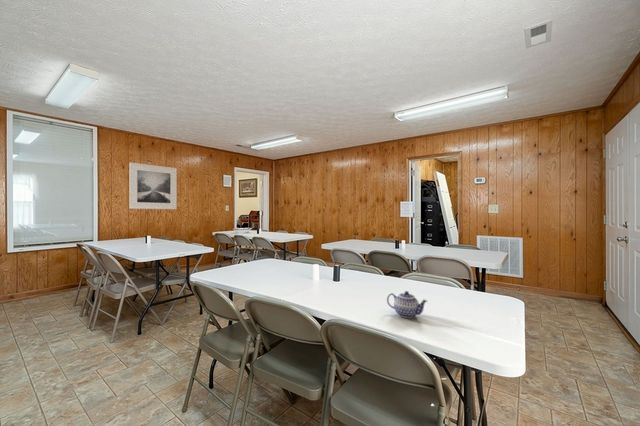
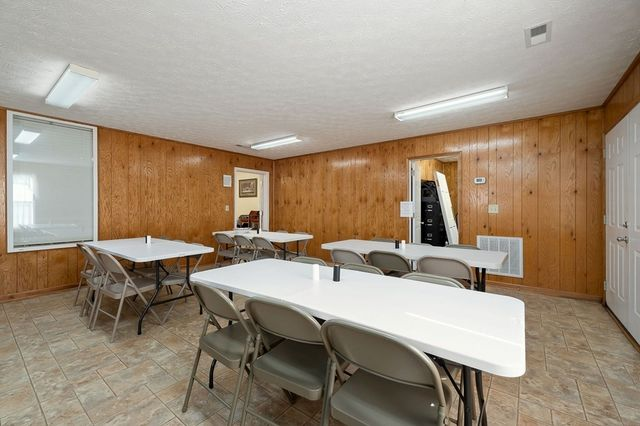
- teapot [386,290,428,319]
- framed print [128,162,178,210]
